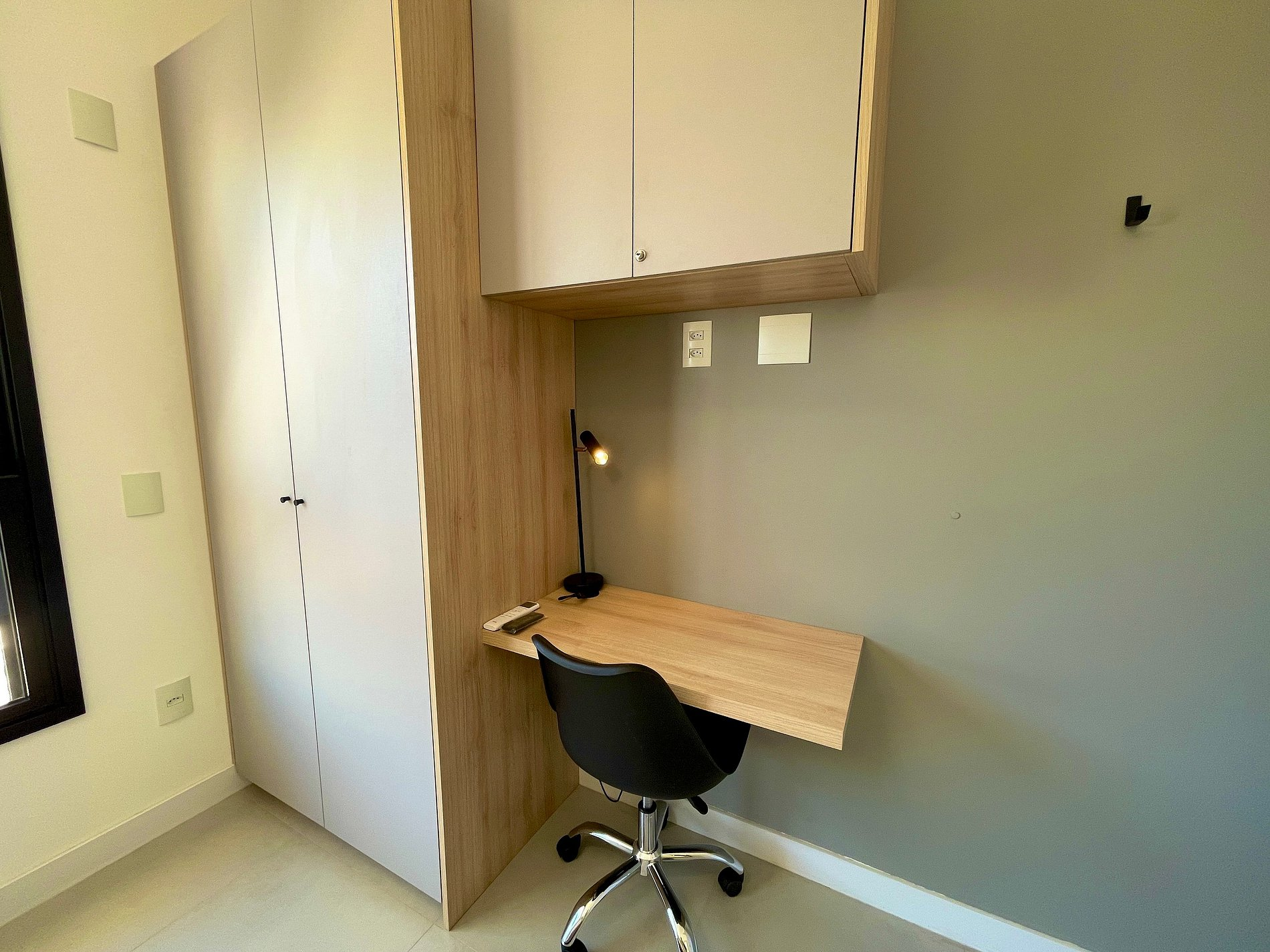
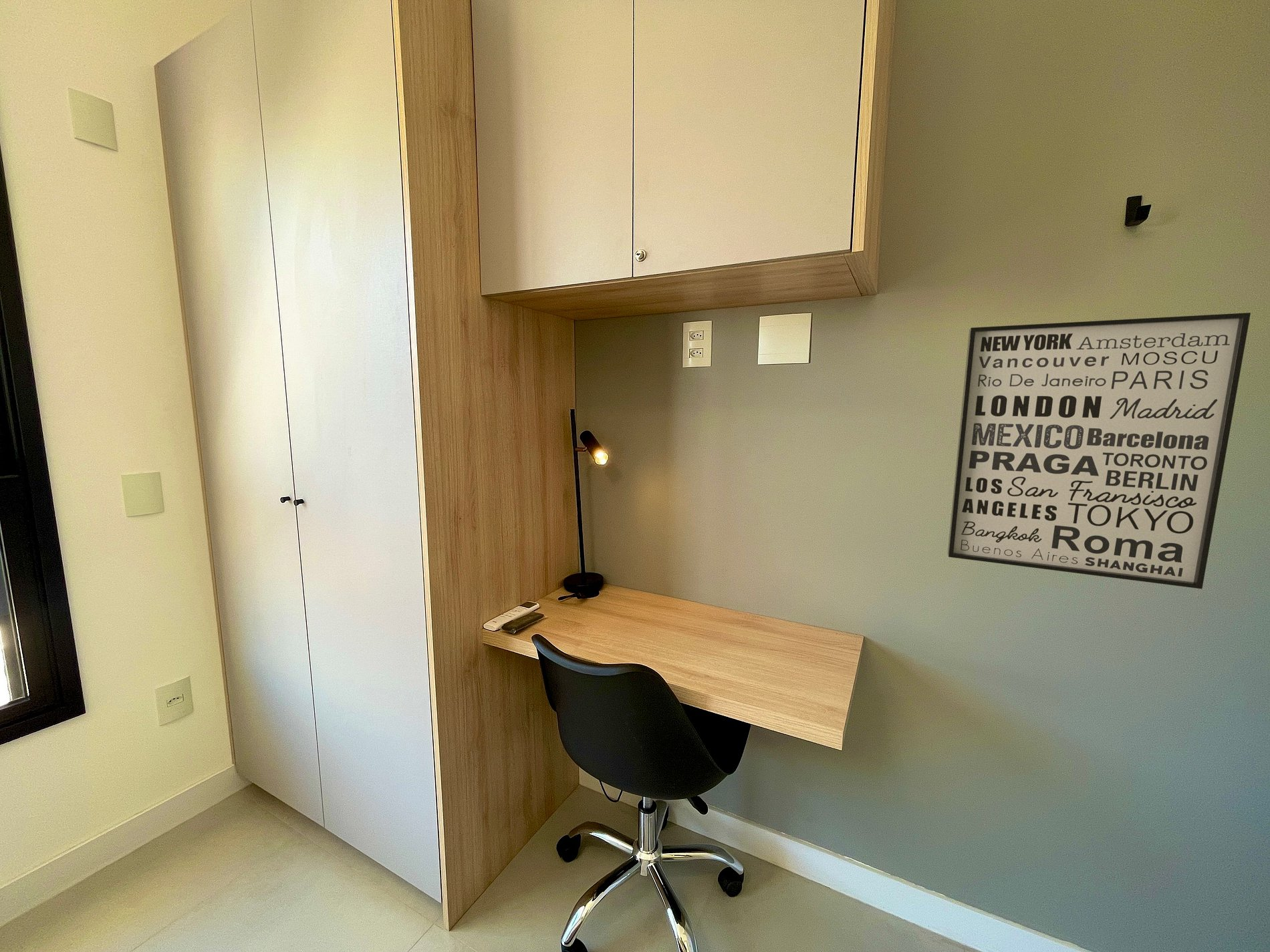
+ wall art [947,312,1251,589]
